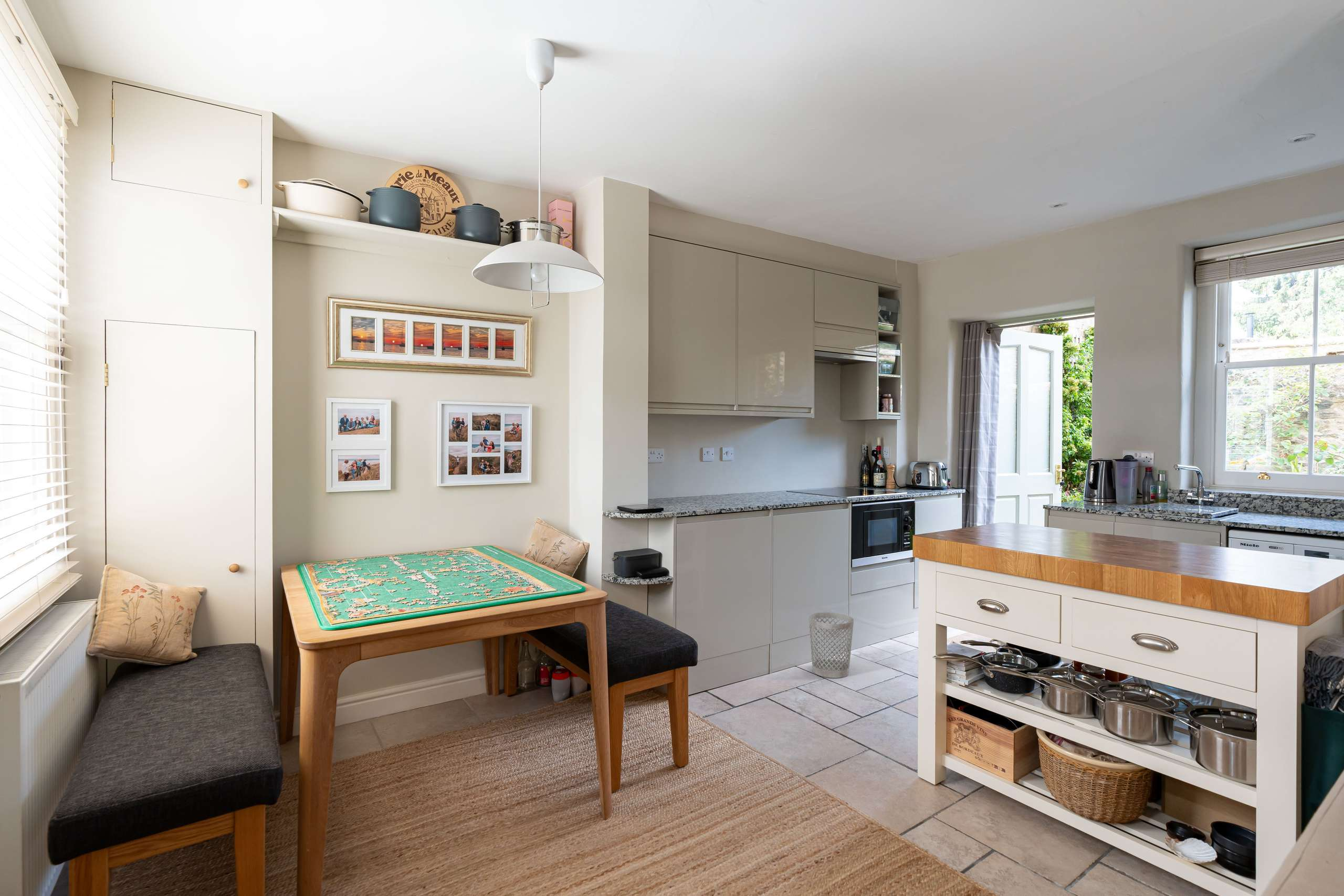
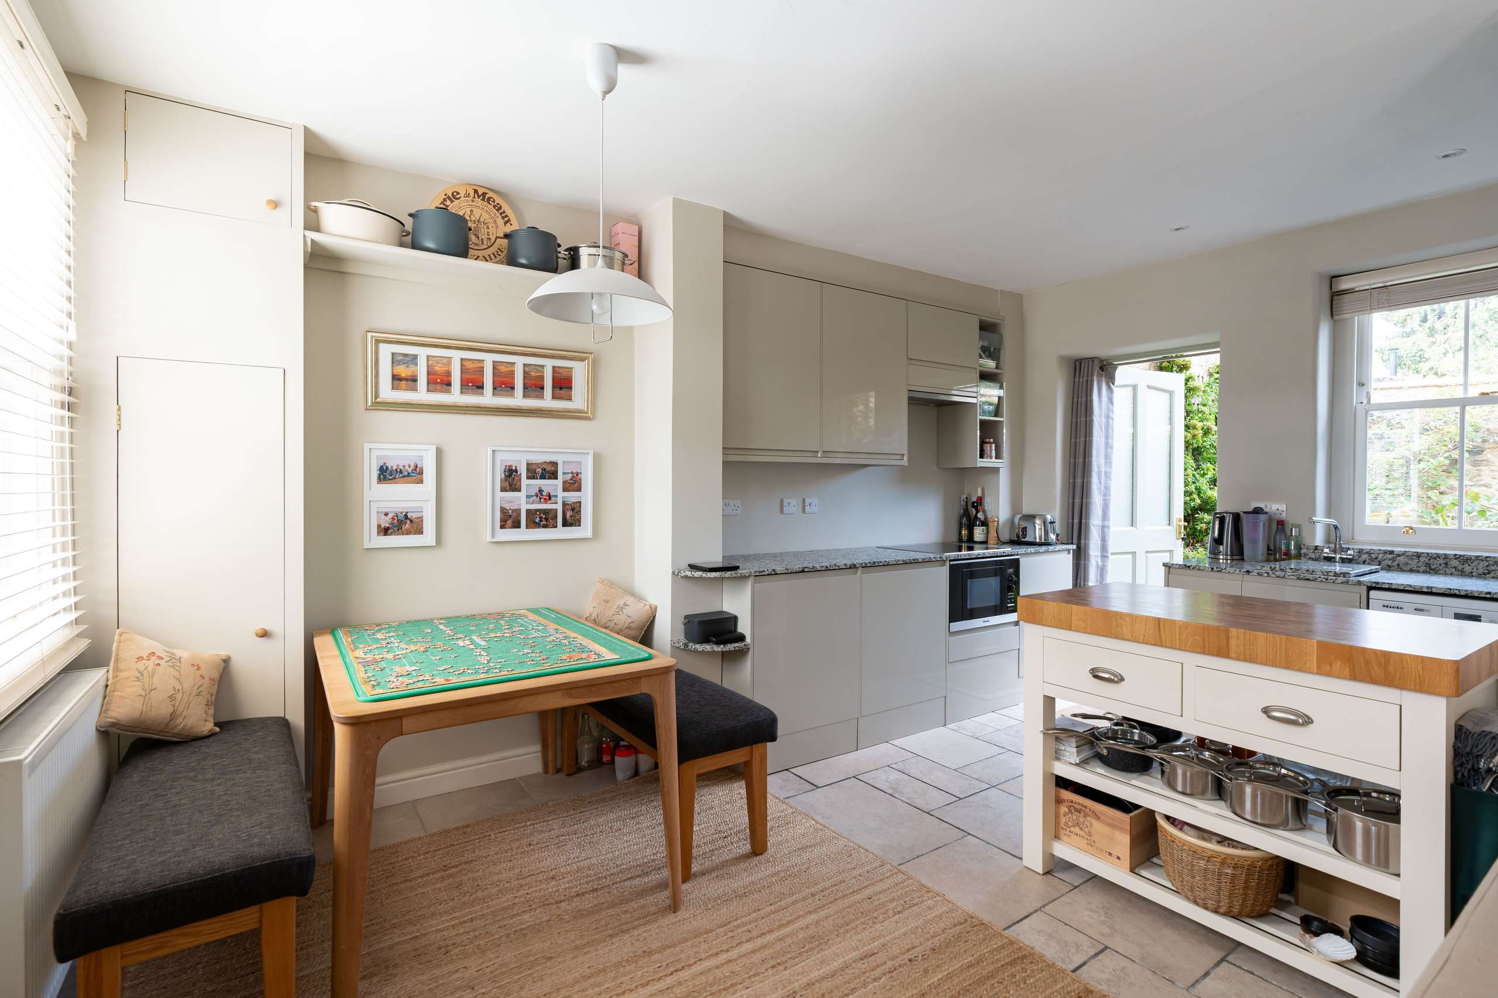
- wastebasket [808,612,854,679]
